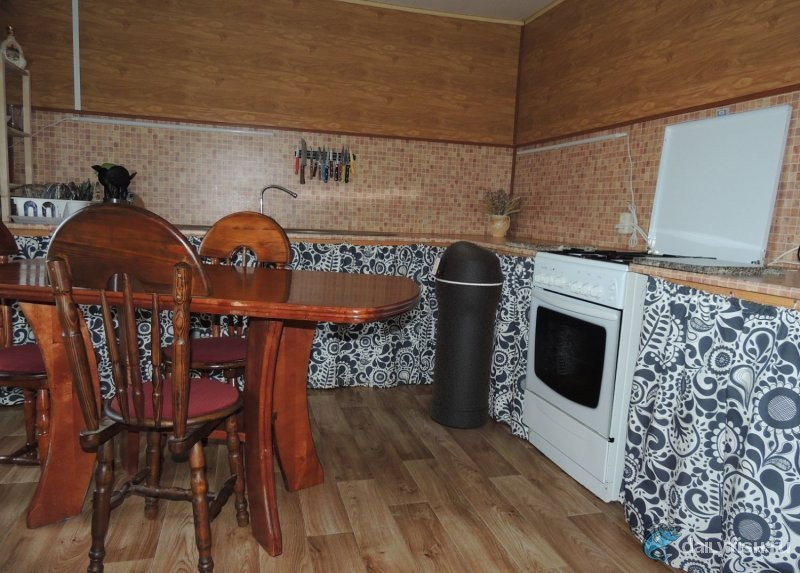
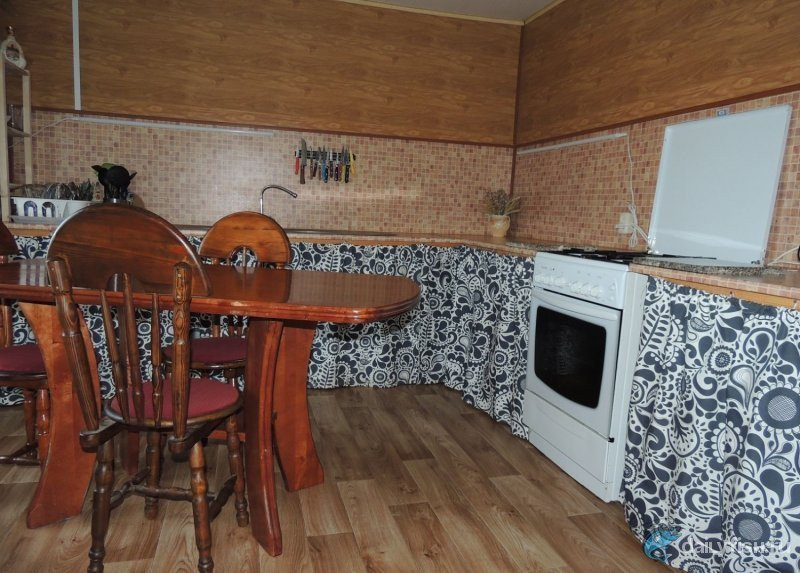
- trash can [429,240,504,429]
